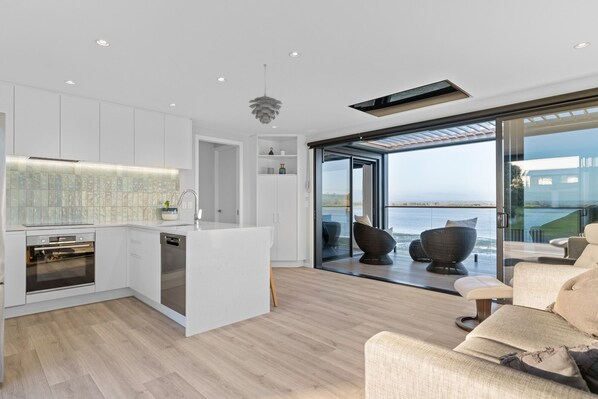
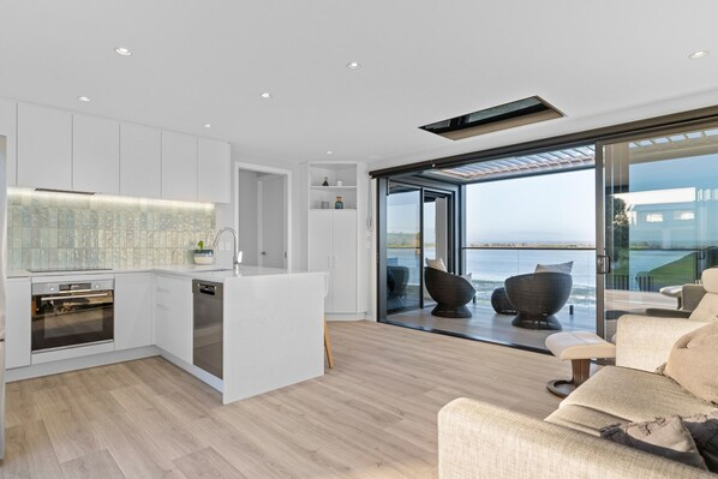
- pendant light [248,63,283,125]
